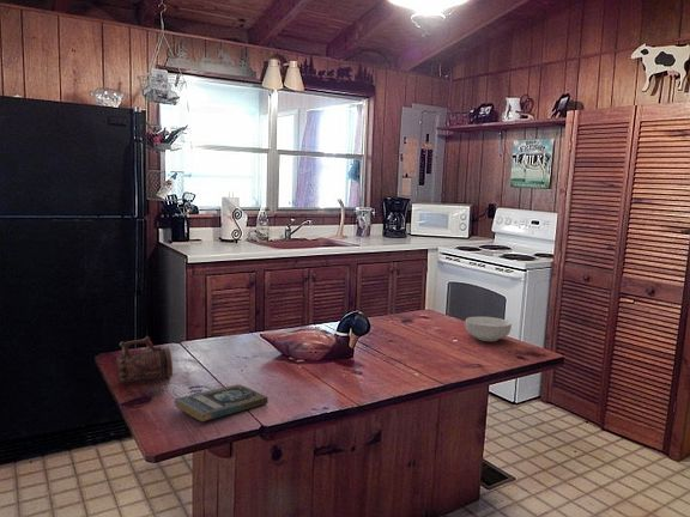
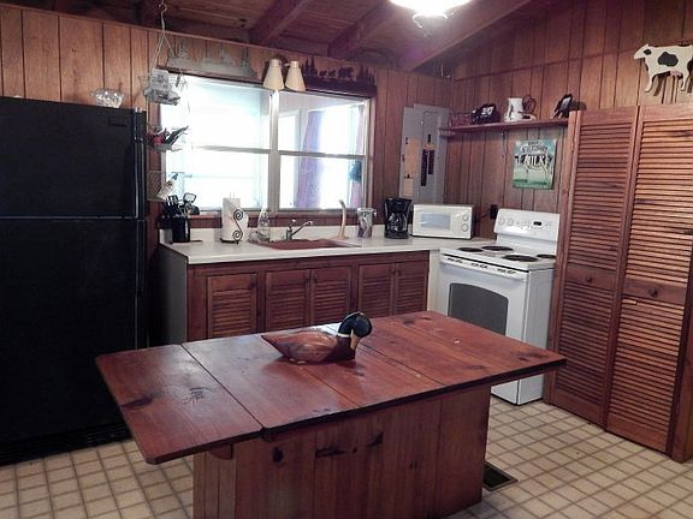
- cereal bowl [465,316,513,342]
- beer mug [115,335,174,384]
- book [174,383,270,422]
